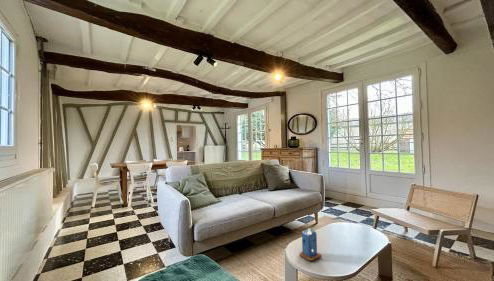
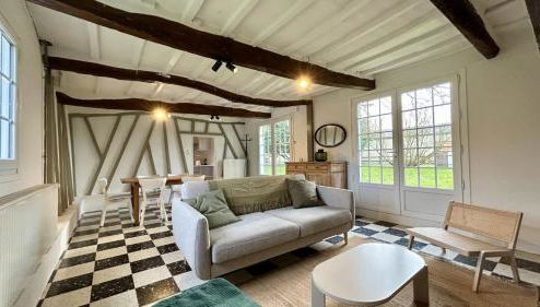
- candle [298,227,323,262]
